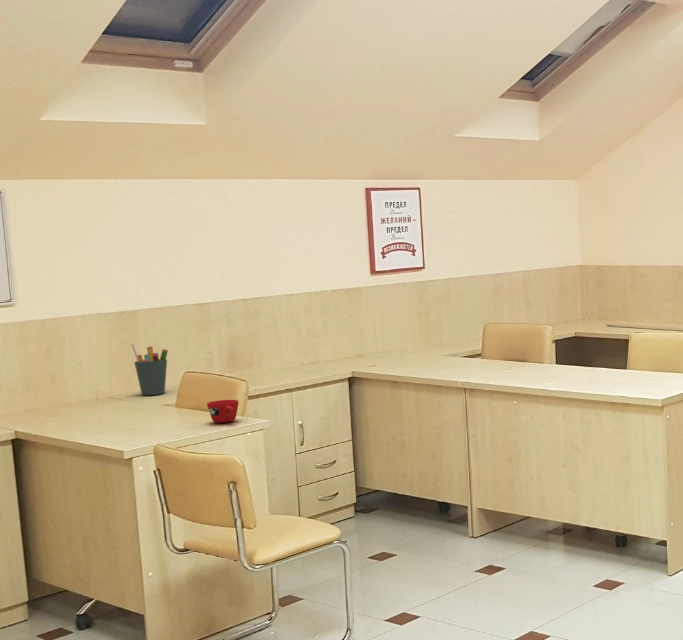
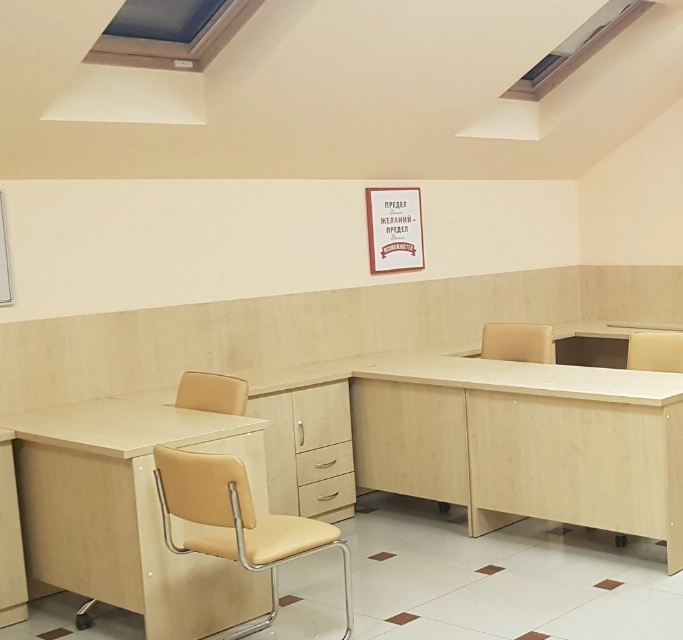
- cup [206,399,240,424]
- pen holder [130,343,169,396]
